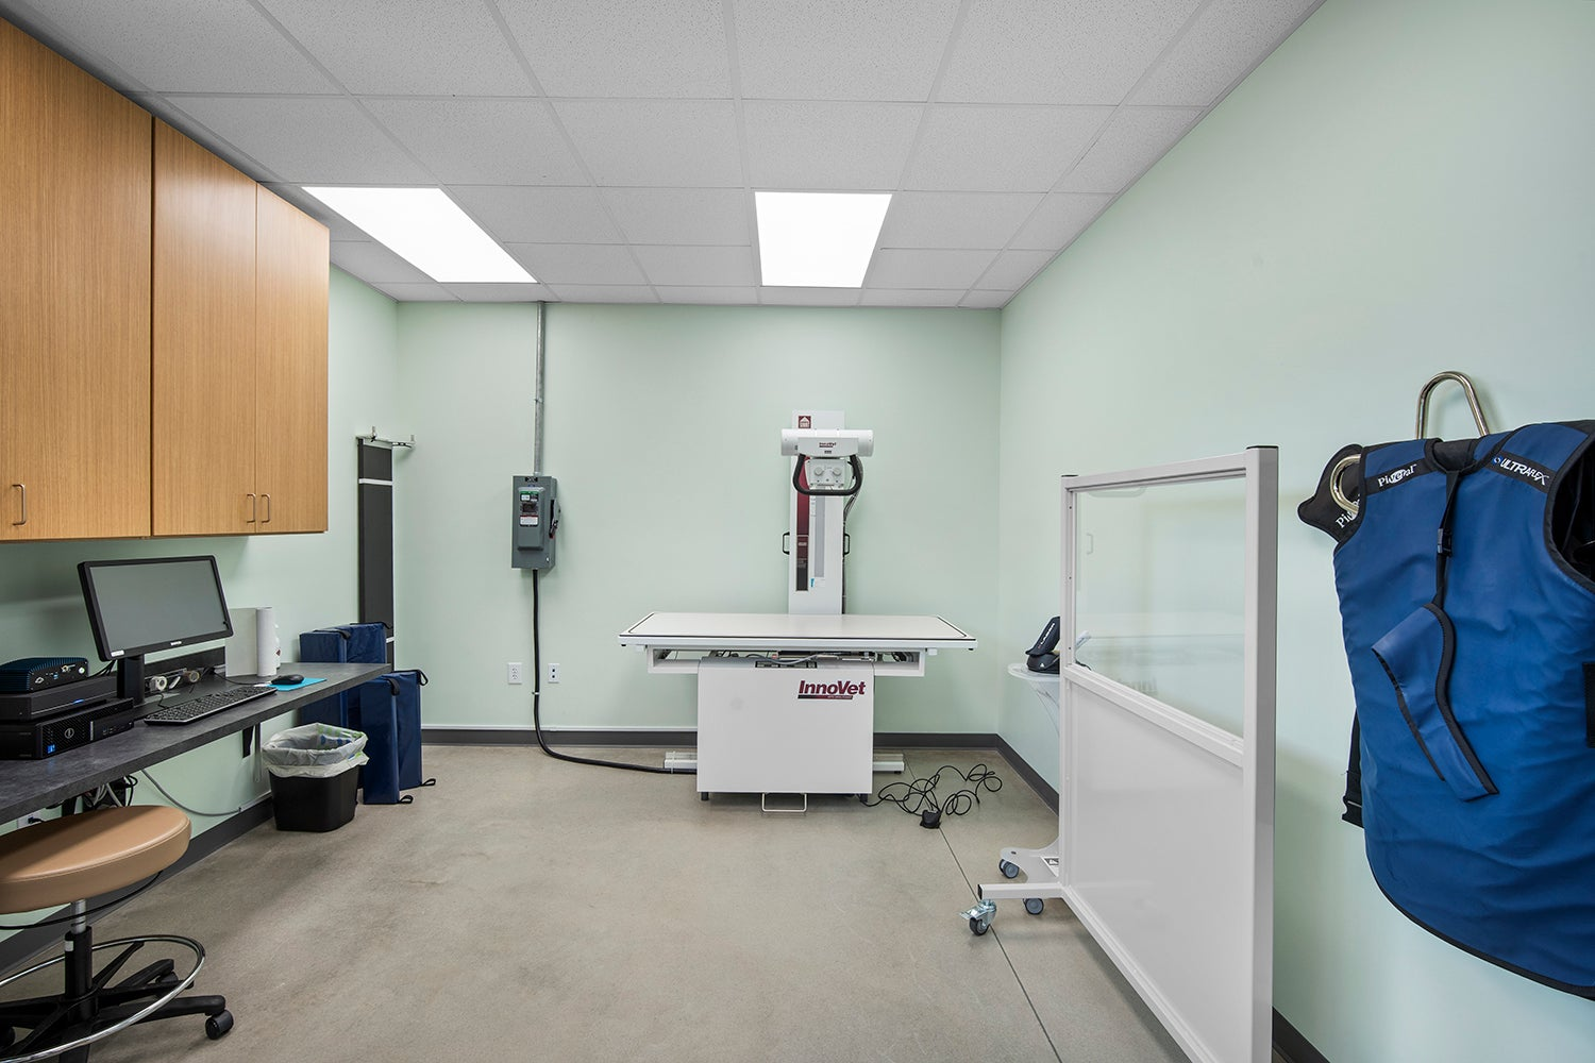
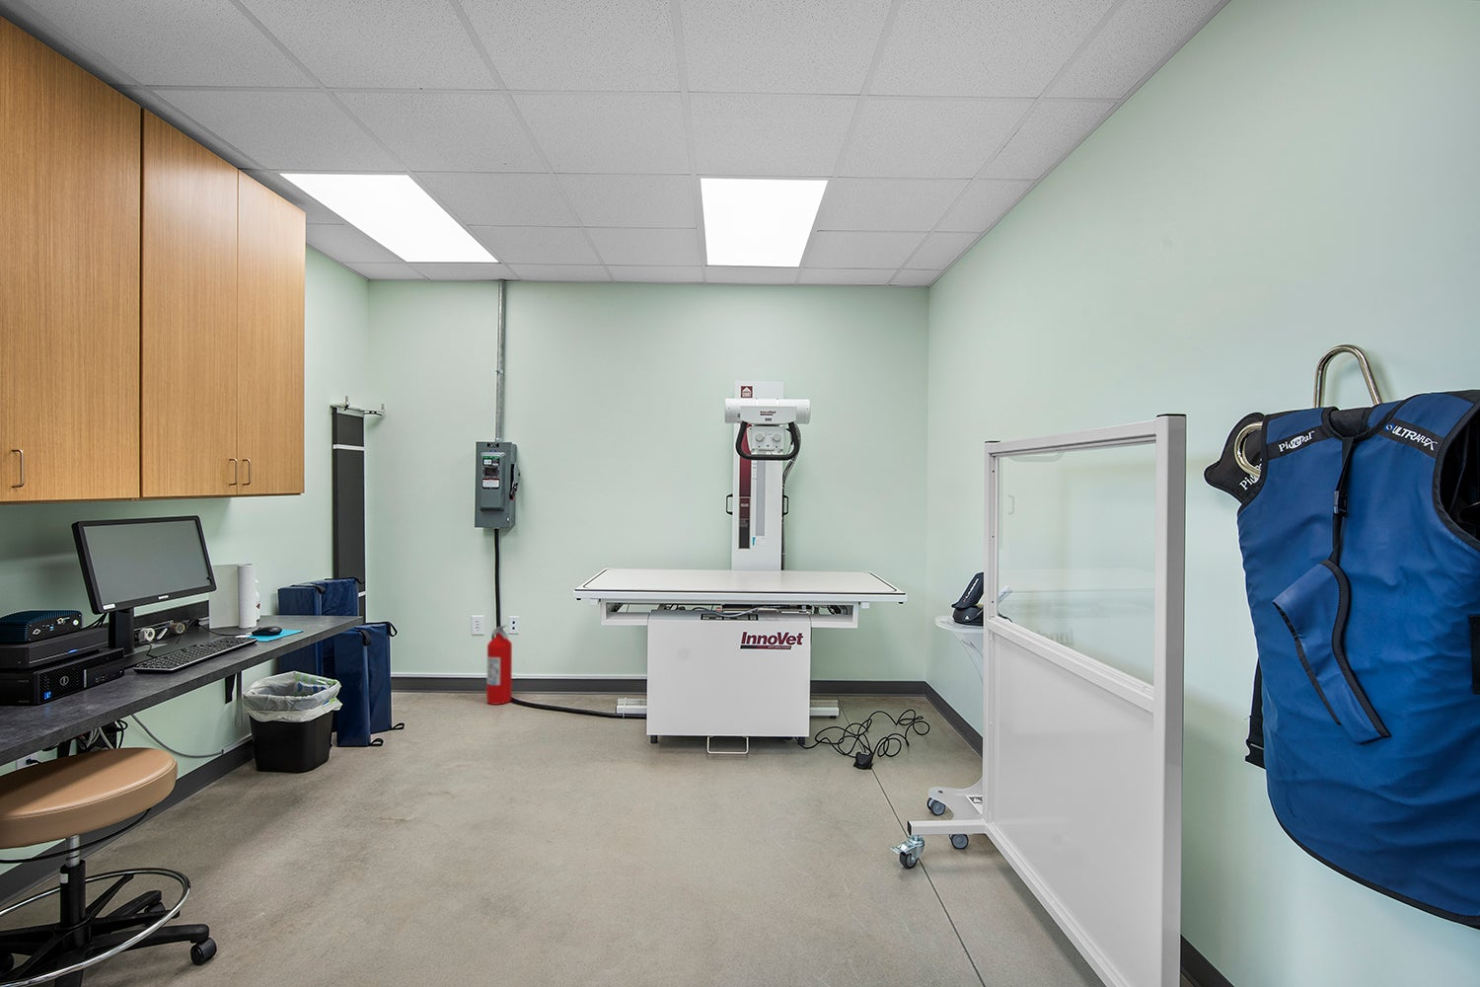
+ fire extinguisher [486,623,513,706]
